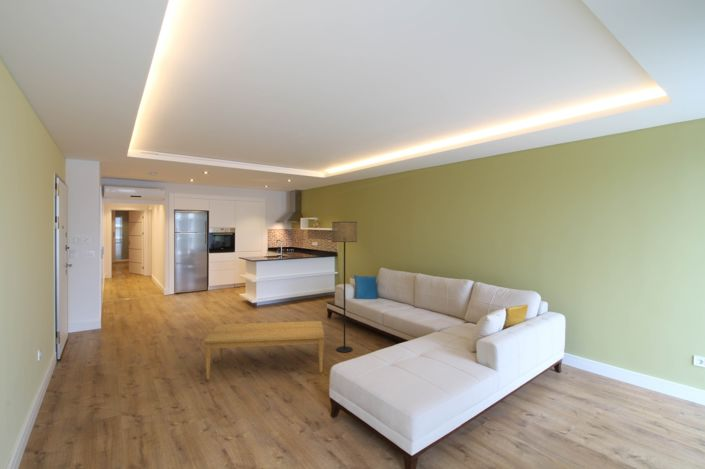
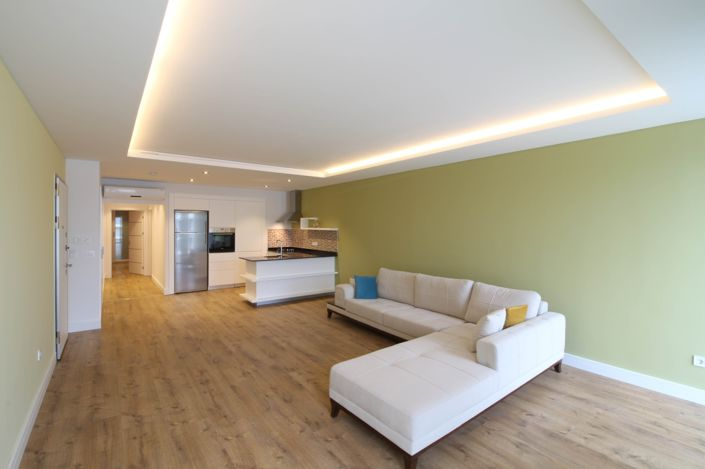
- floor lamp [331,221,358,353]
- coffee table [203,320,325,381]
